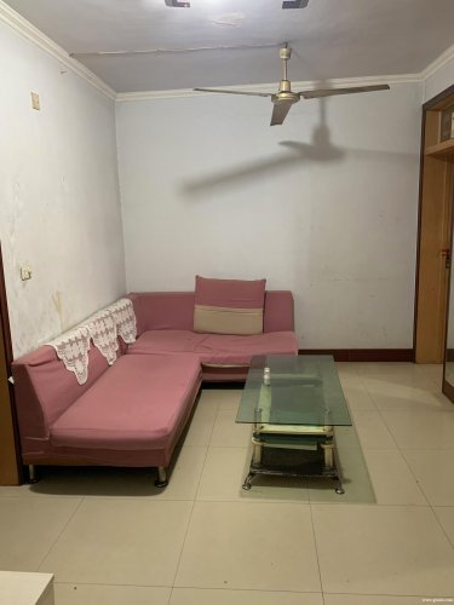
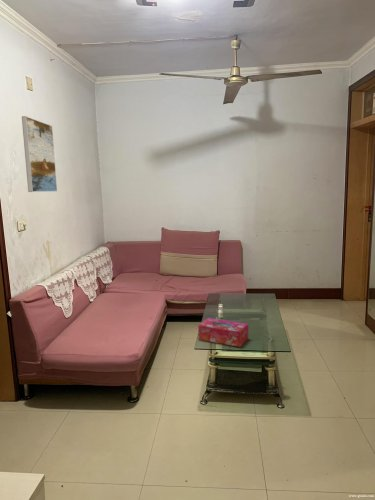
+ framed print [21,115,58,193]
+ tissue box [197,317,249,348]
